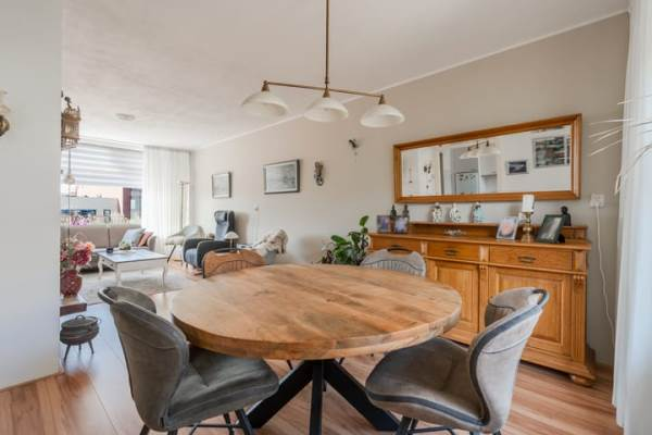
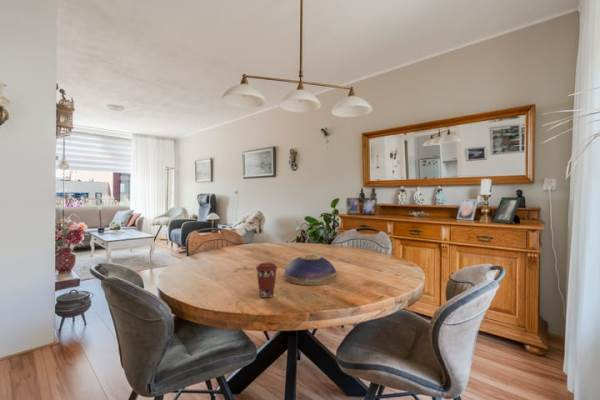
+ coffee cup [255,262,279,299]
+ decorative bowl [283,254,338,286]
